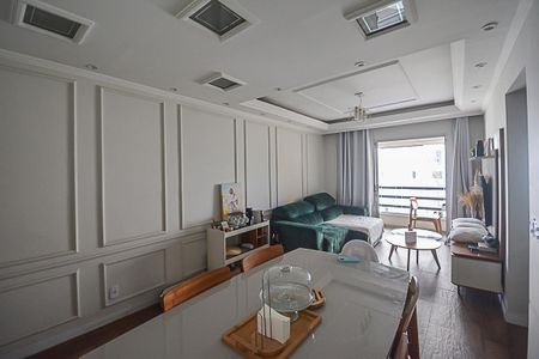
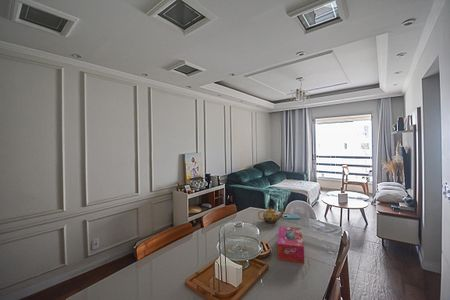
+ tissue box [277,225,305,264]
+ teapot [257,206,286,224]
